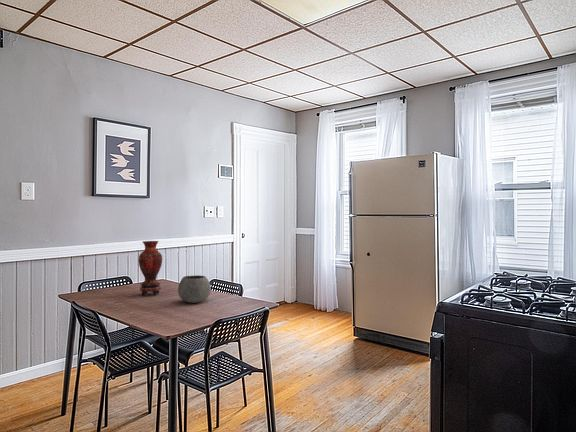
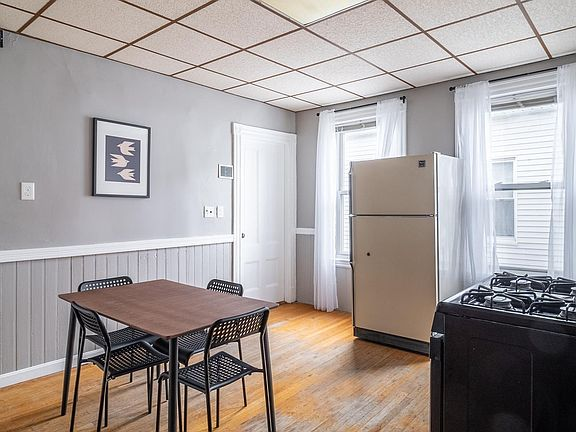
- bowl [177,274,212,304]
- vase [138,240,163,296]
